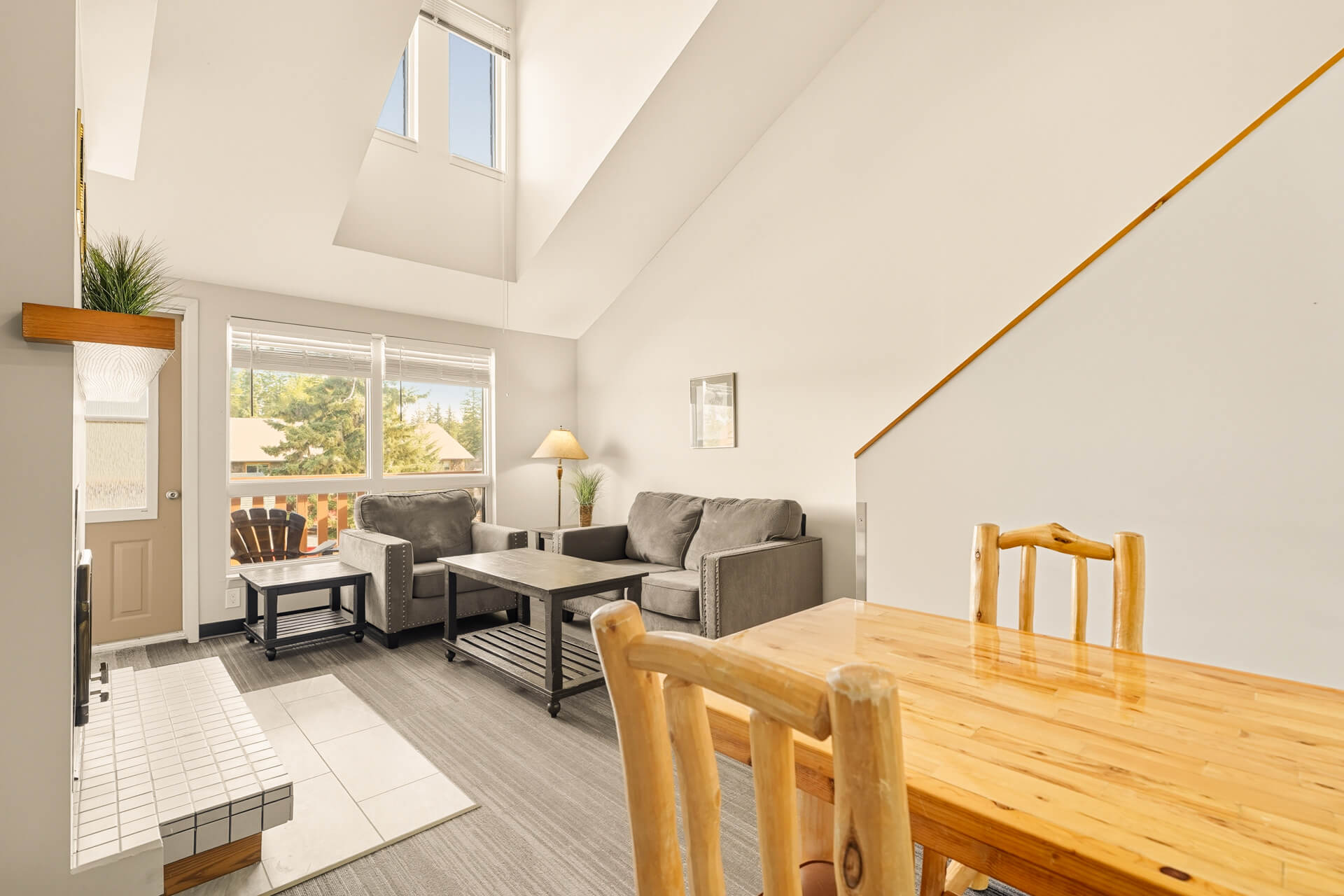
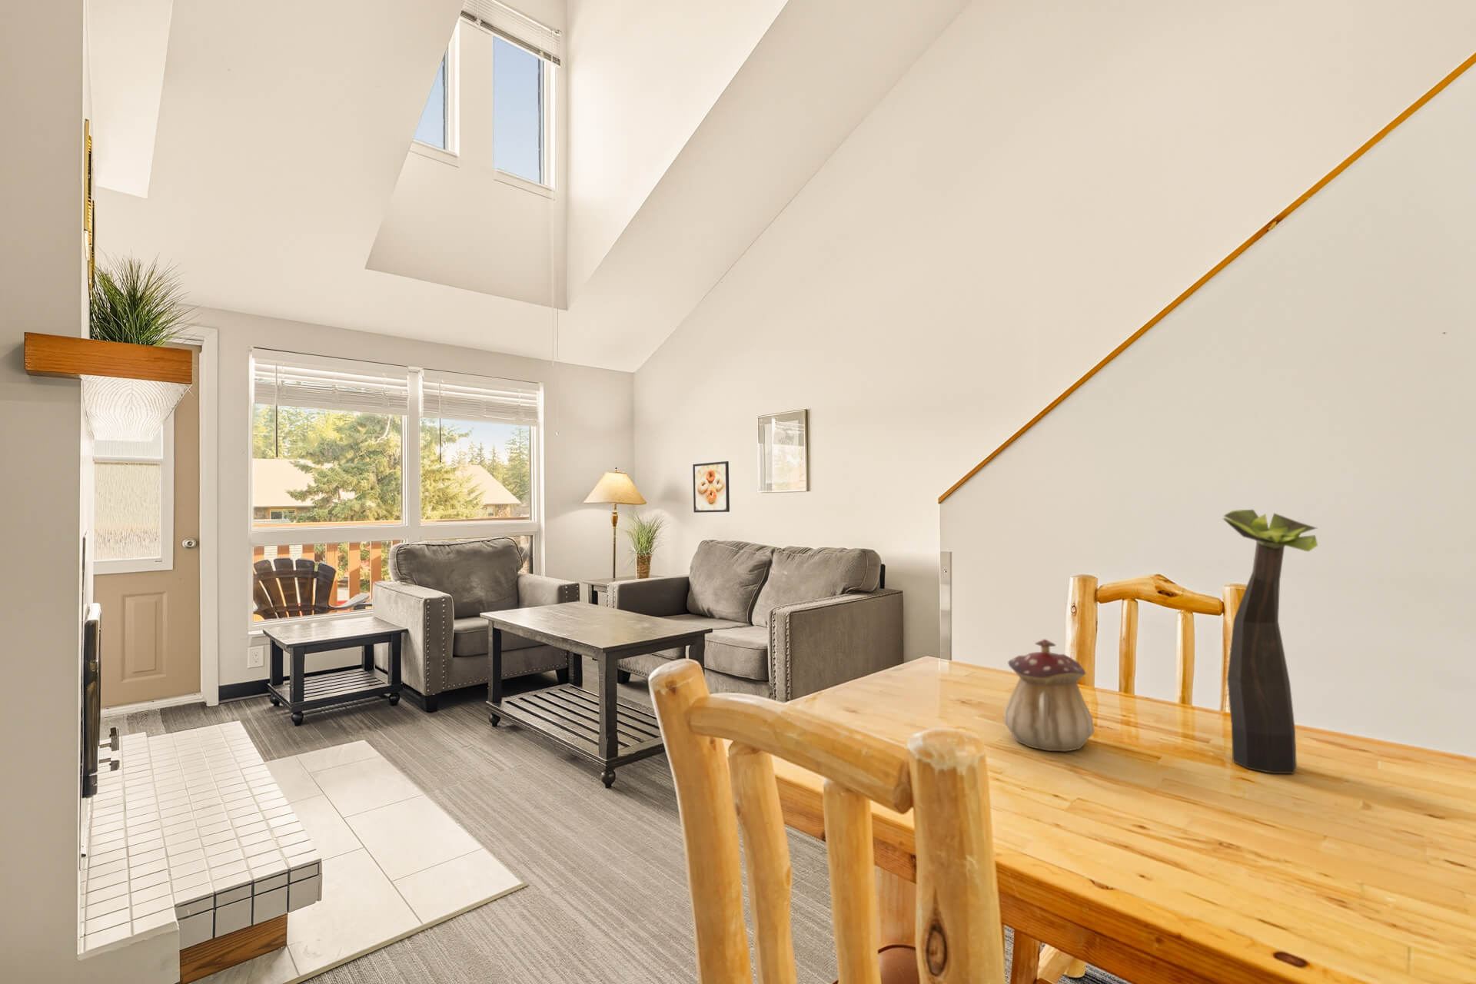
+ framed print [692,460,730,514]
+ plant [1221,508,1319,774]
+ teapot [1004,638,1095,752]
